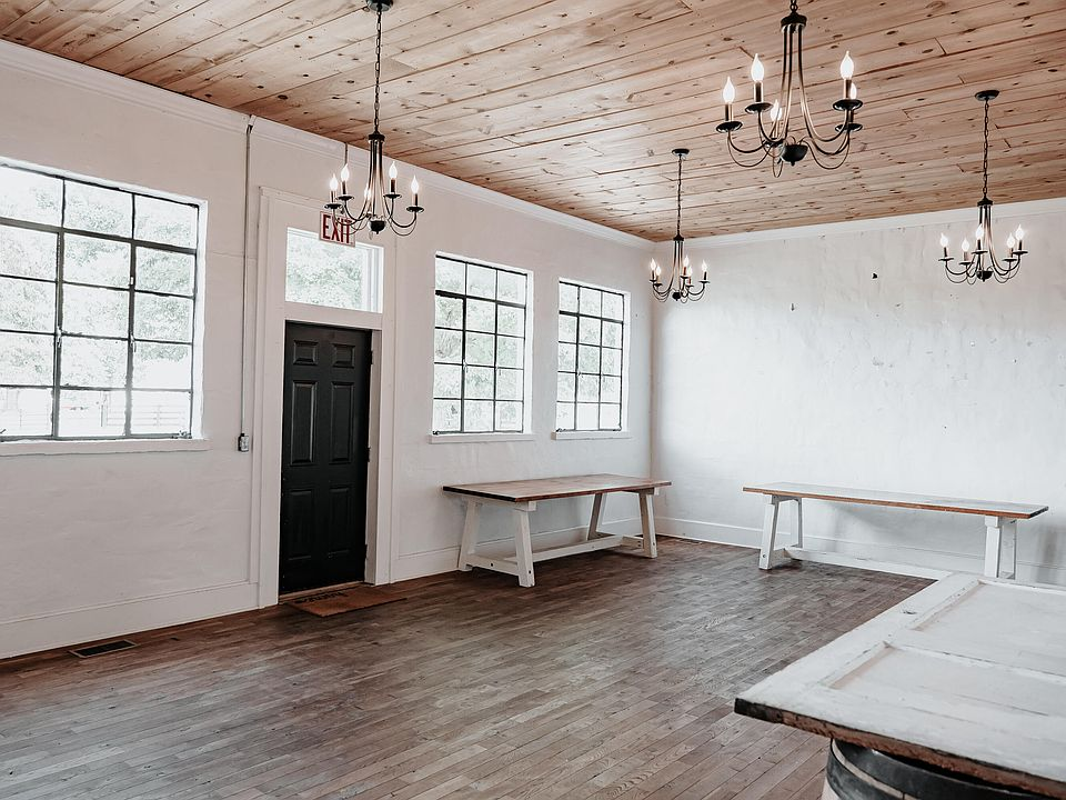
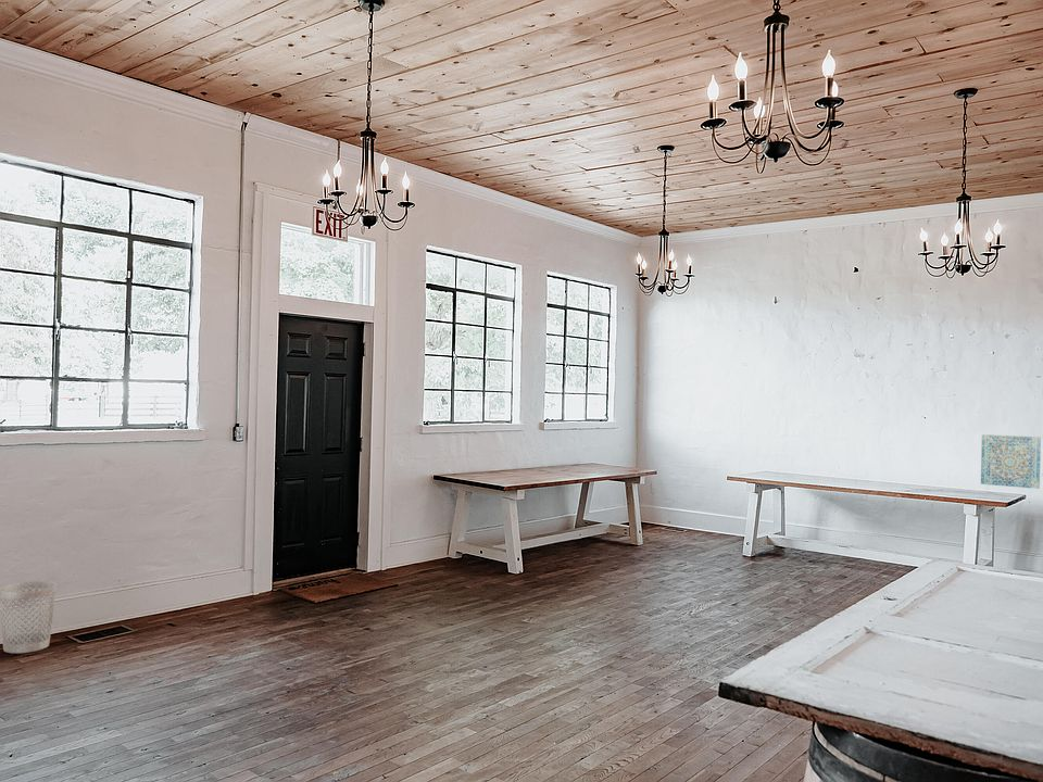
+ wall art [980,433,1042,490]
+ wastebasket [0,580,58,654]
